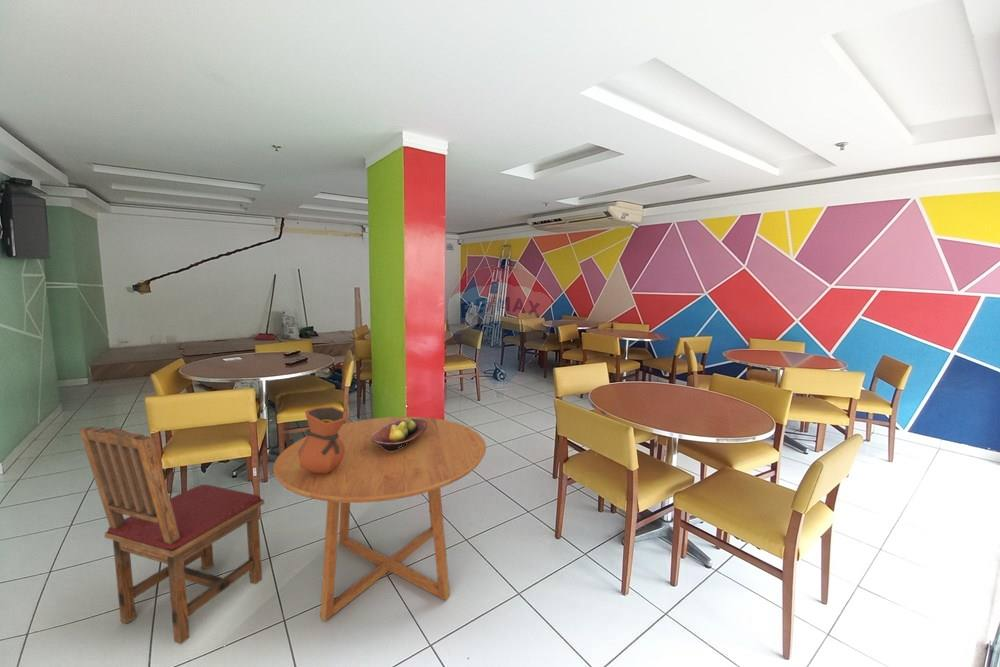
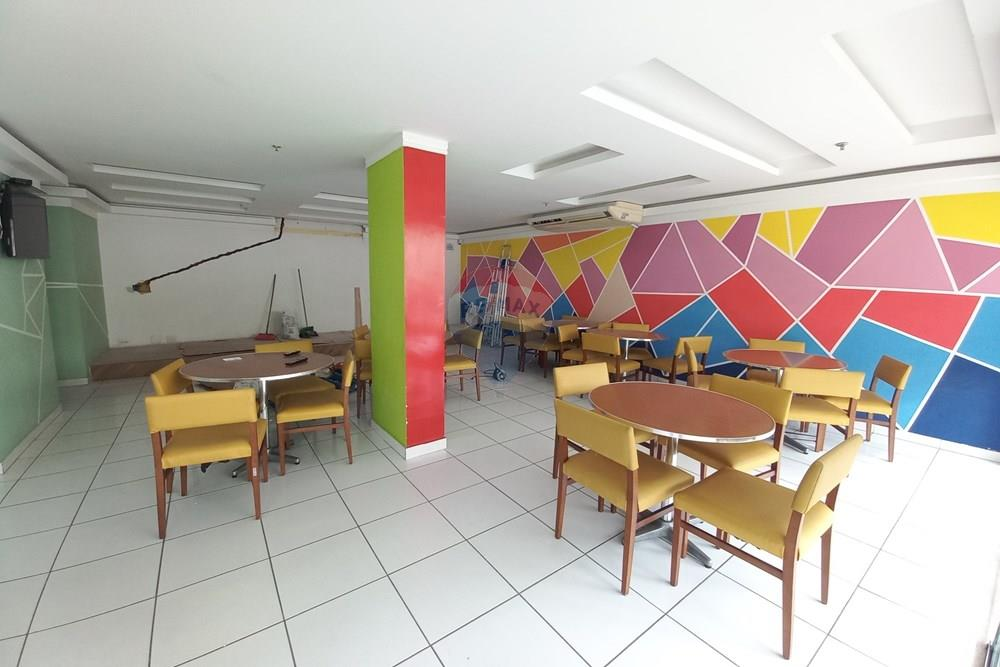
- dining table [272,416,487,622]
- vase [298,405,347,474]
- fruit bowl [371,418,428,451]
- dining chair [78,426,265,645]
